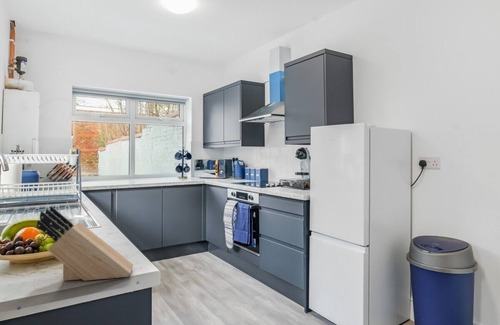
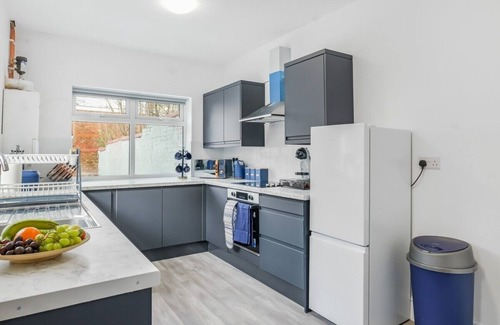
- knife block [36,206,134,282]
